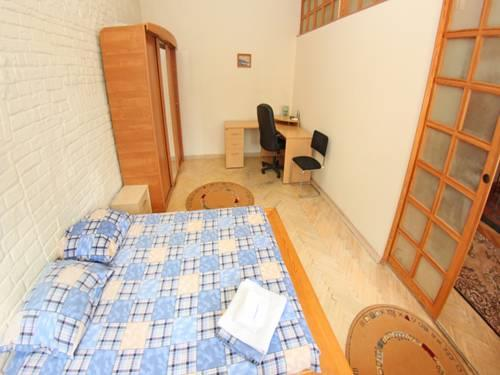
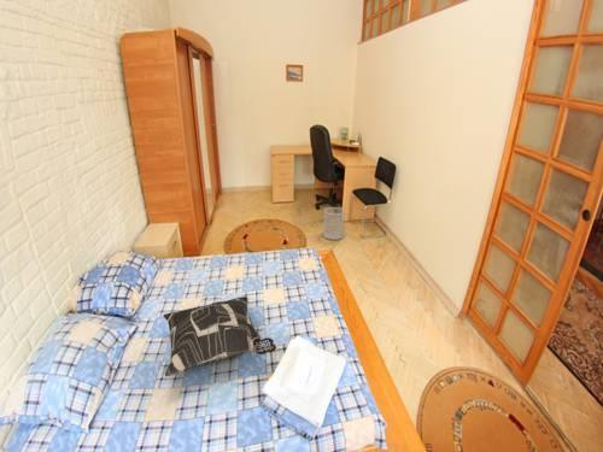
+ wastebasket [322,206,347,241]
+ decorative pillow [162,295,277,377]
